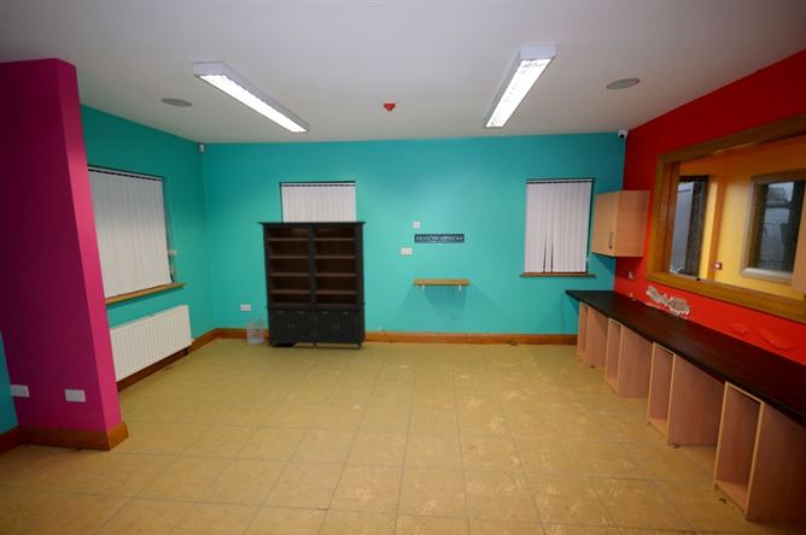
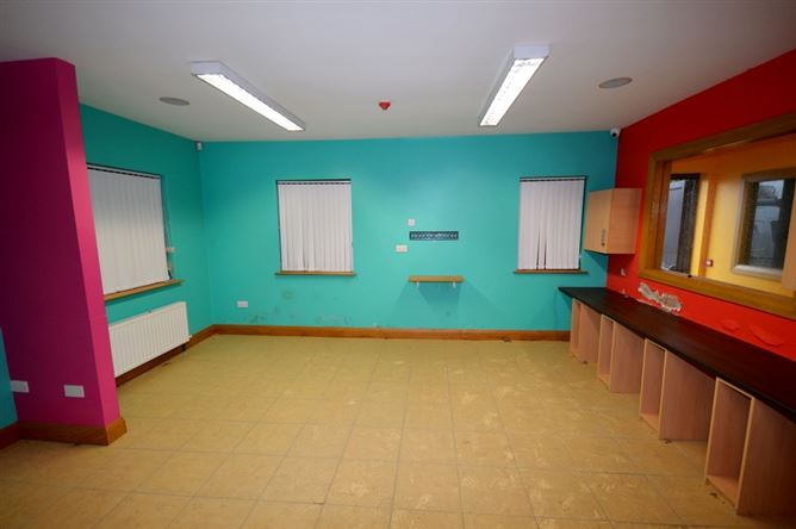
- wastebasket [245,319,267,346]
- bookcase [255,218,368,351]
